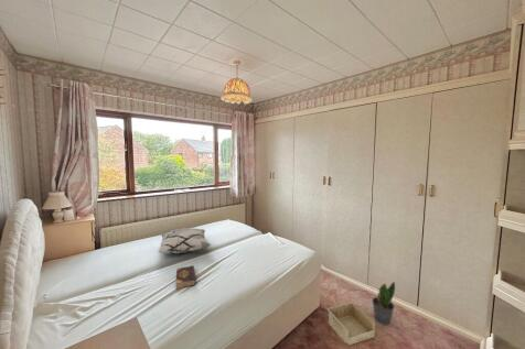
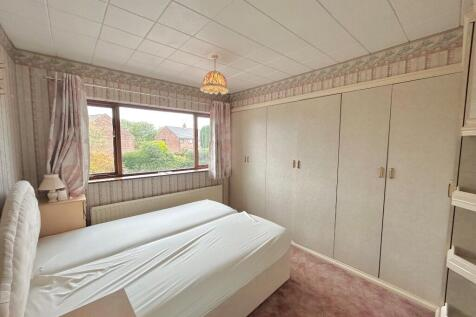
- potted plant [372,281,396,326]
- book [175,264,196,290]
- decorative pillow [157,227,212,254]
- storage bin [326,301,376,346]
